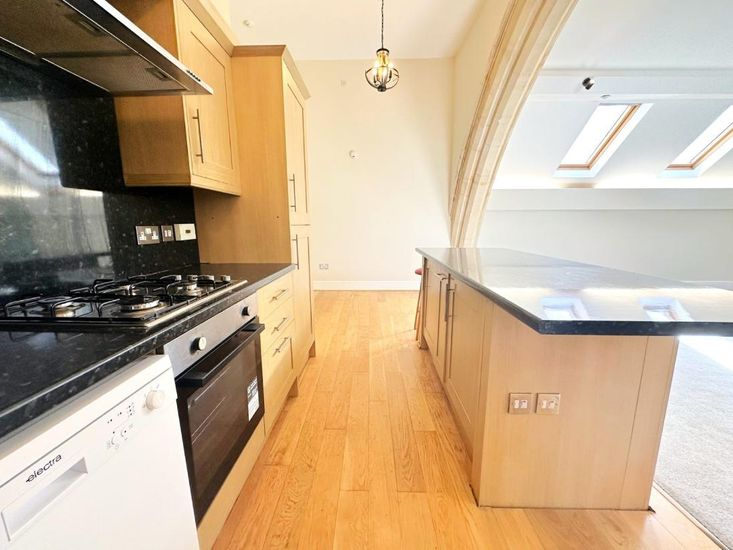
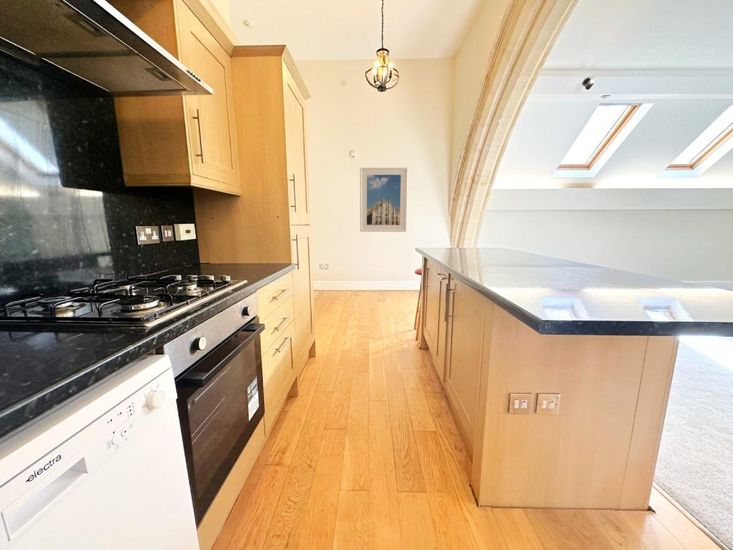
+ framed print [359,166,409,233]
